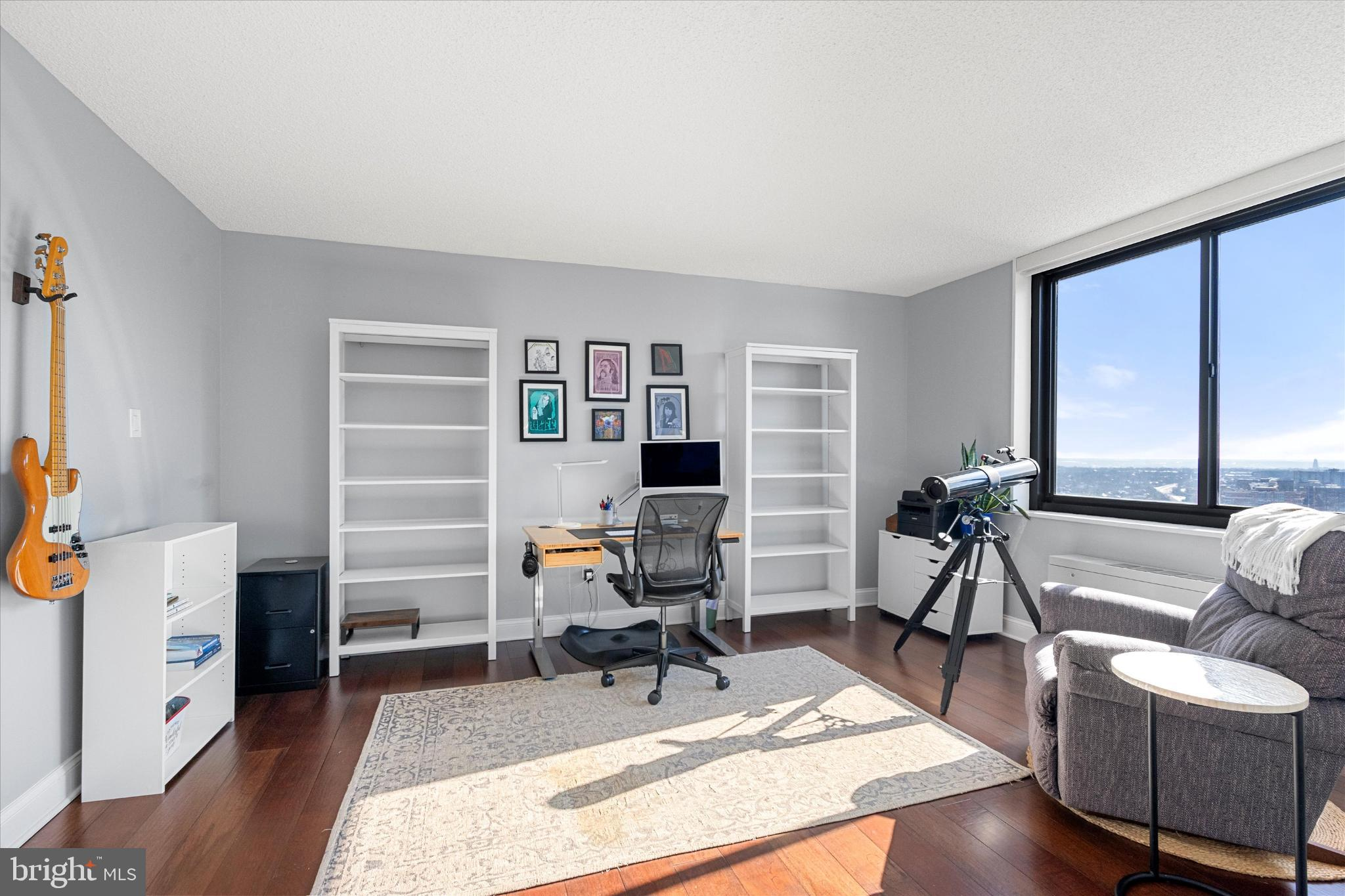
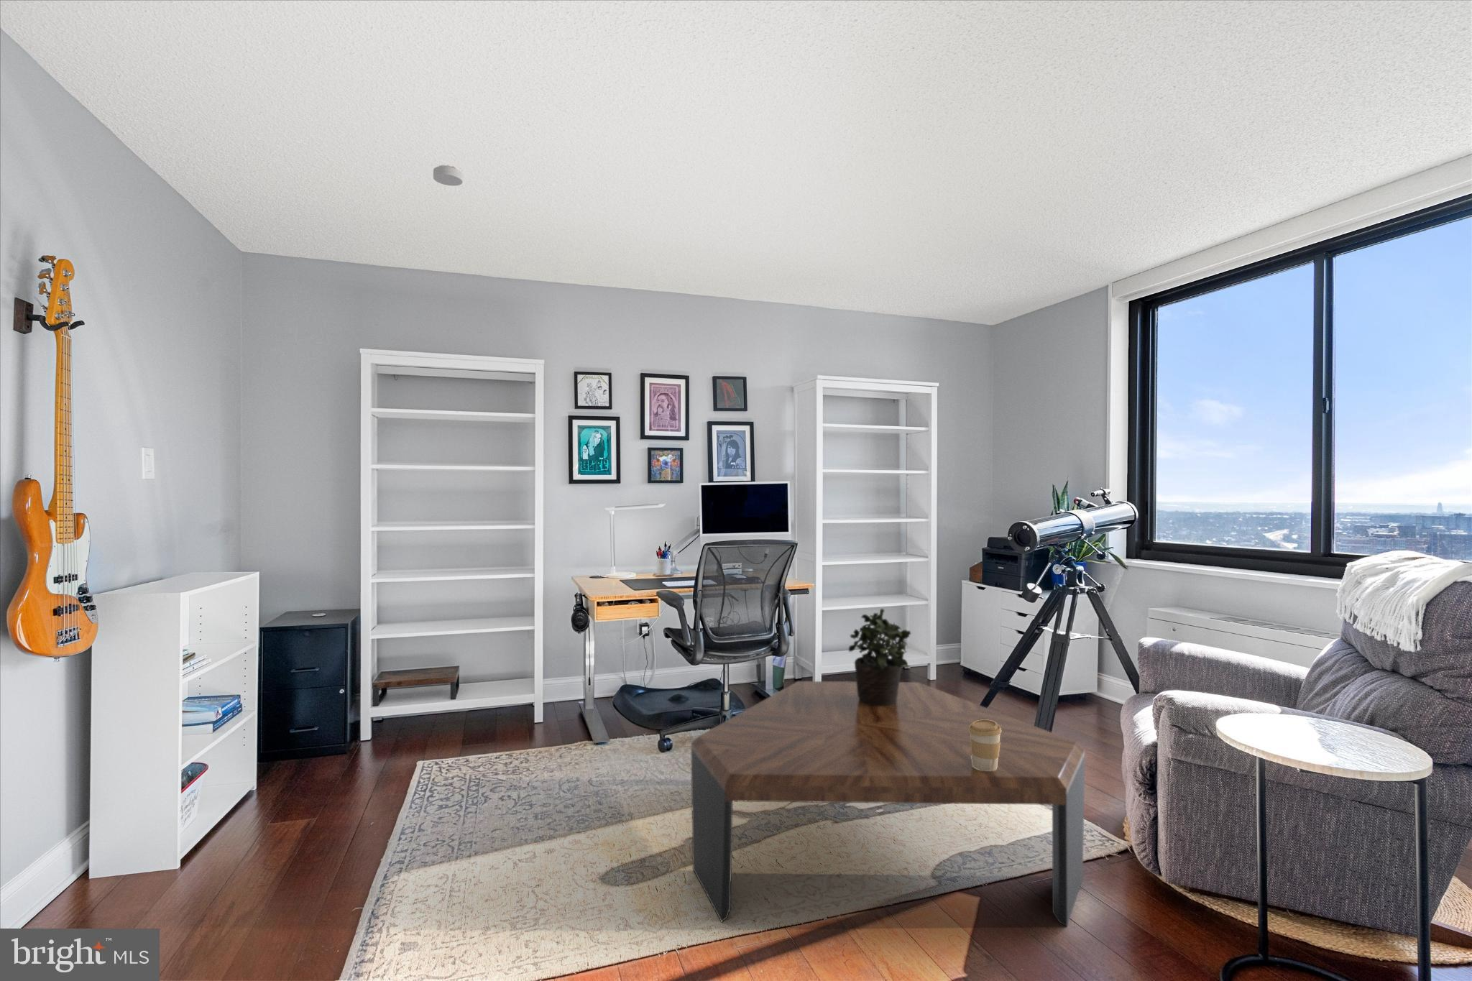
+ potted plant [848,608,912,706]
+ coffee table [691,681,1086,927]
+ smoke detector [432,164,463,186]
+ coffee cup [969,719,1001,771]
